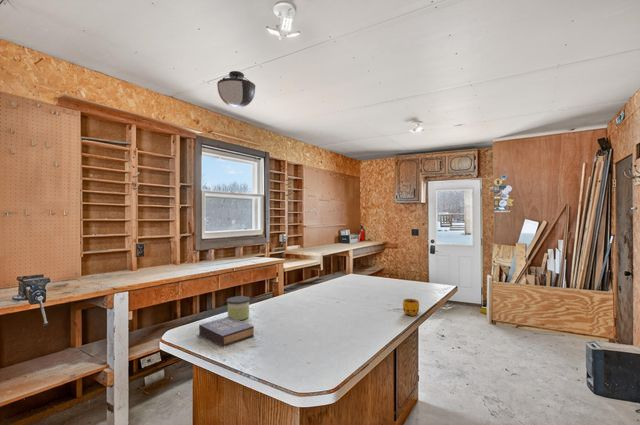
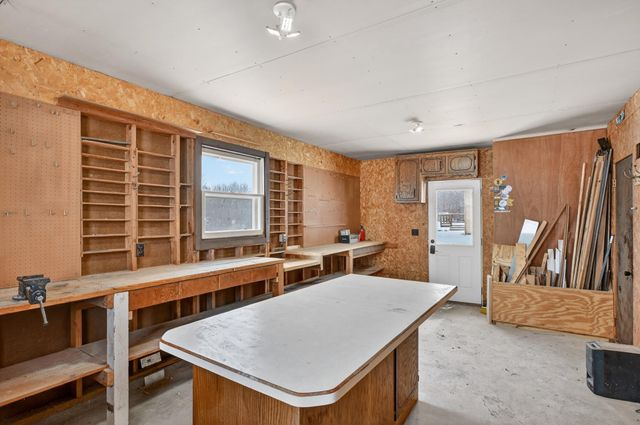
- light fixture [216,70,256,109]
- mug [402,298,420,317]
- hardback book [198,316,255,347]
- candle [226,295,251,321]
